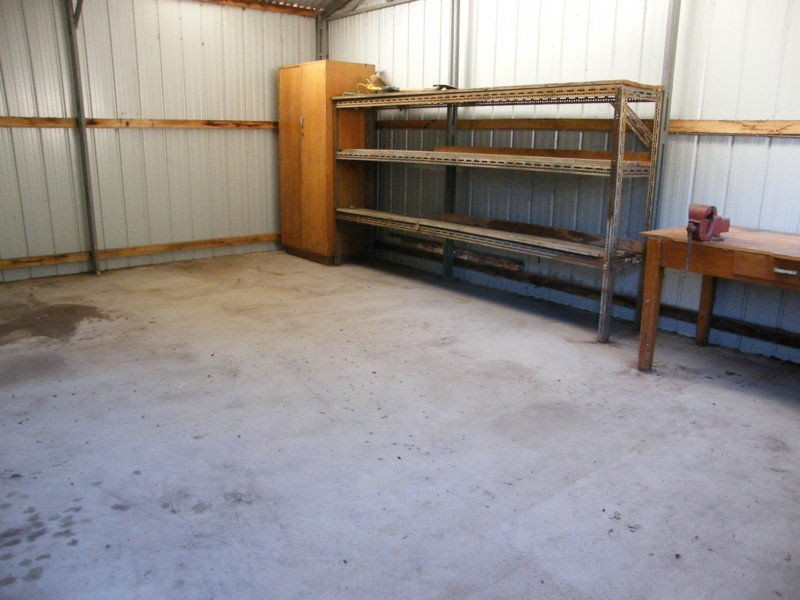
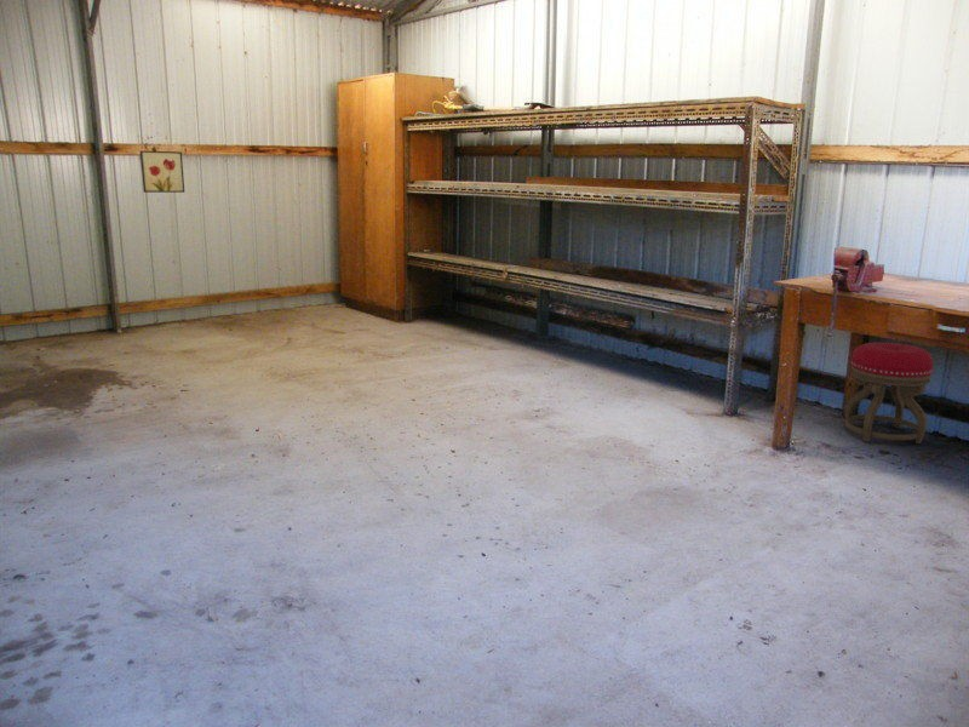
+ wall art [139,149,185,194]
+ stool [843,342,934,445]
